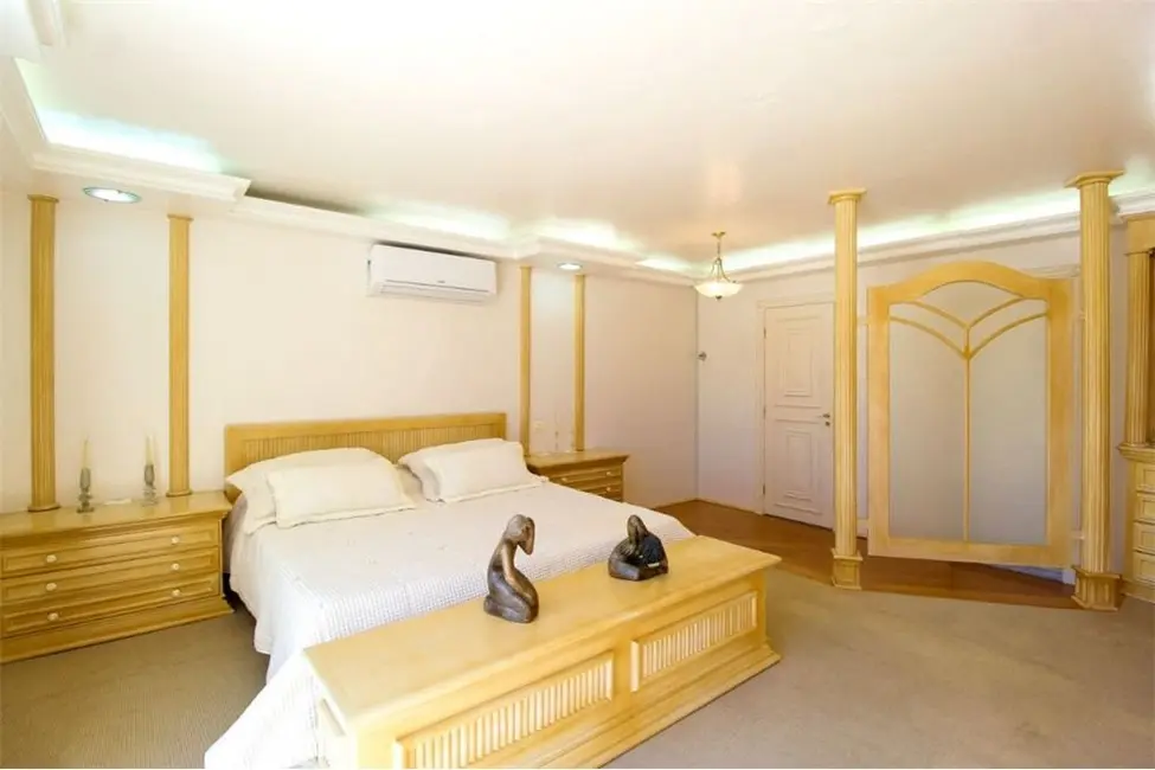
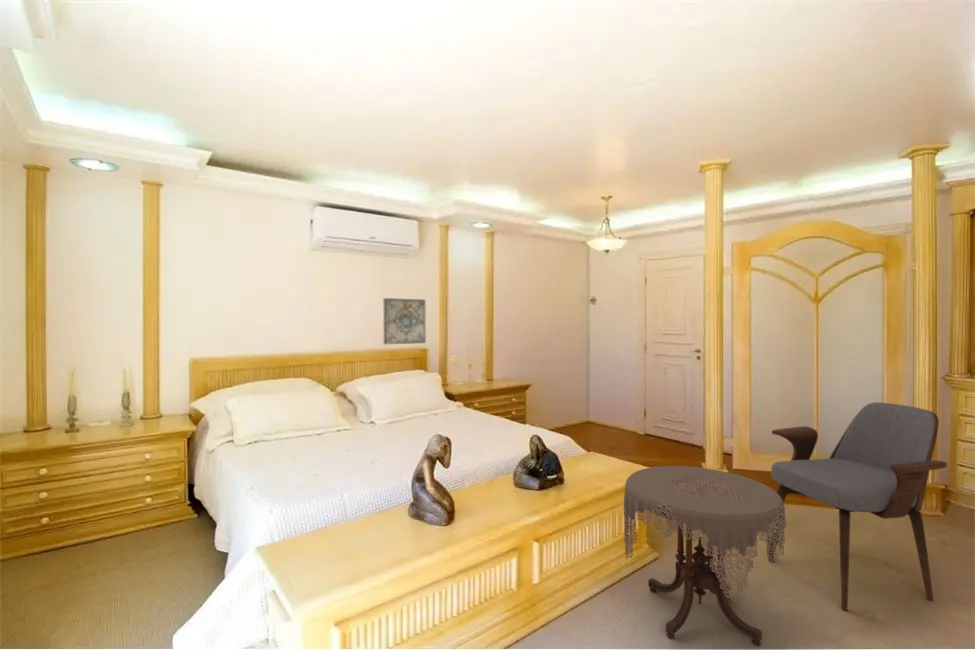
+ side table [623,465,787,646]
+ wall art [383,297,427,345]
+ armchair [768,401,948,612]
